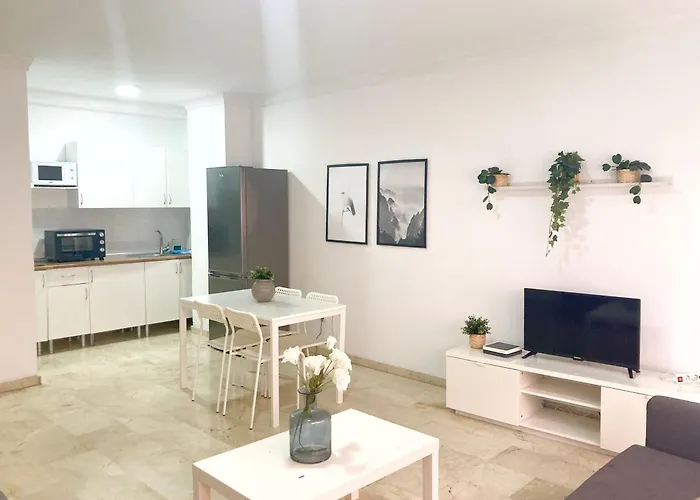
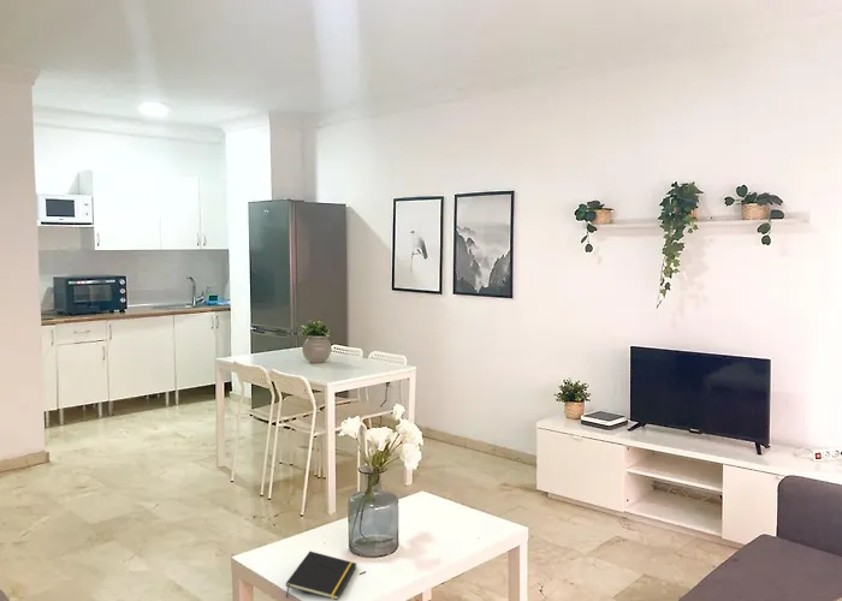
+ notepad [285,551,357,601]
